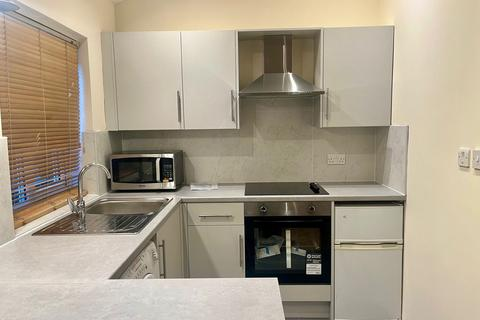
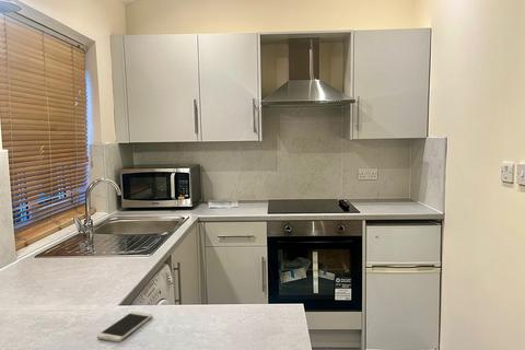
+ smartphone [96,311,153,342]
